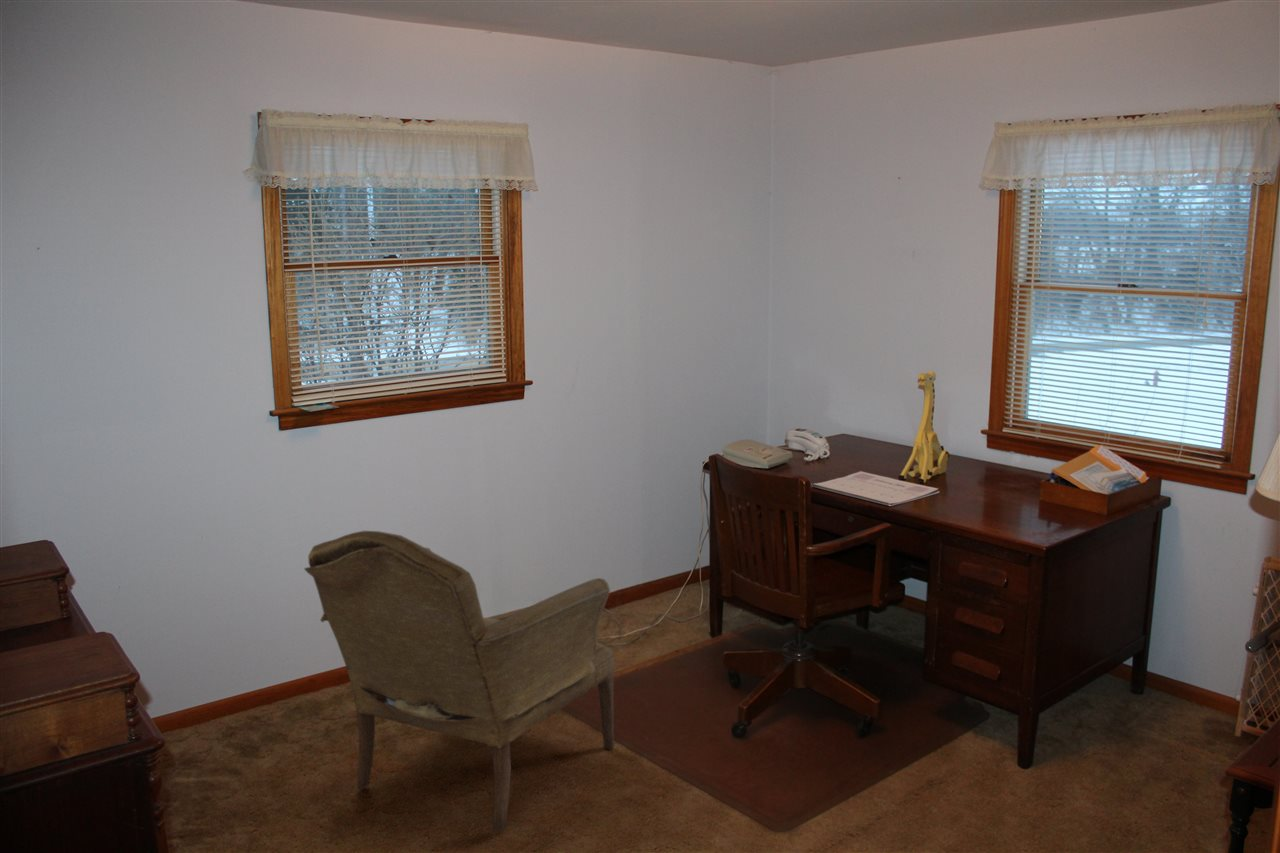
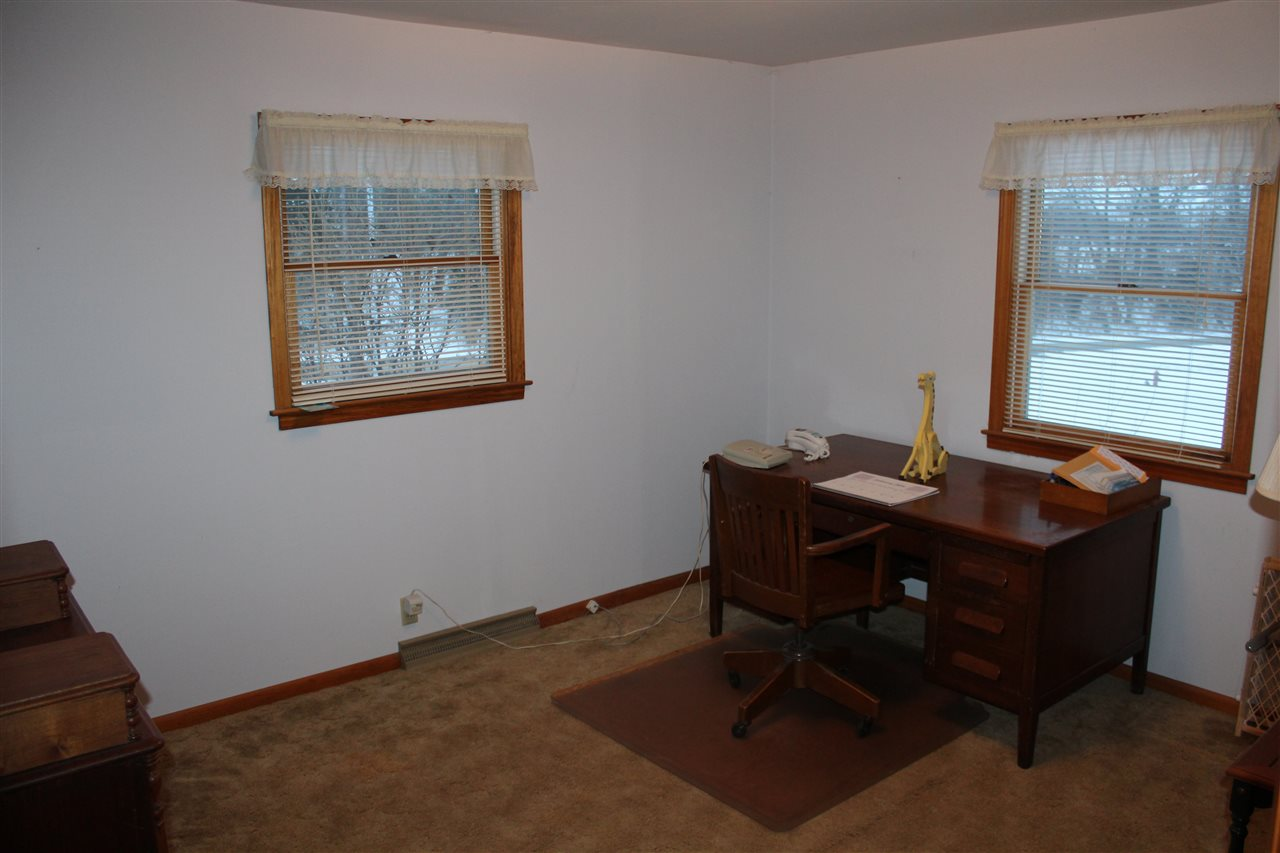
- armchair [303,530,615,833]
